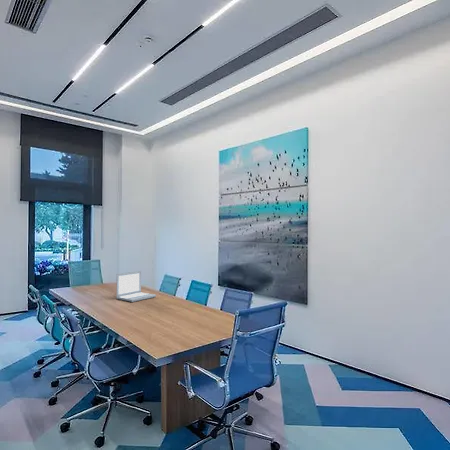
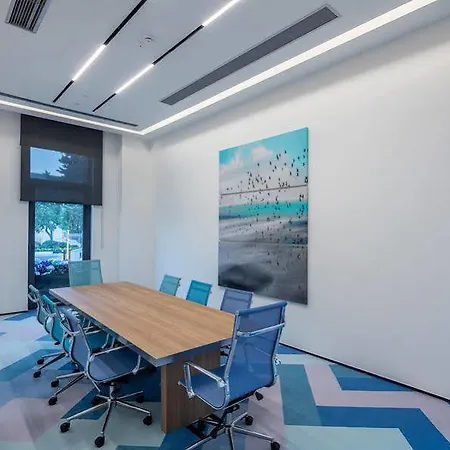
- laptop [115,270,157,303]
